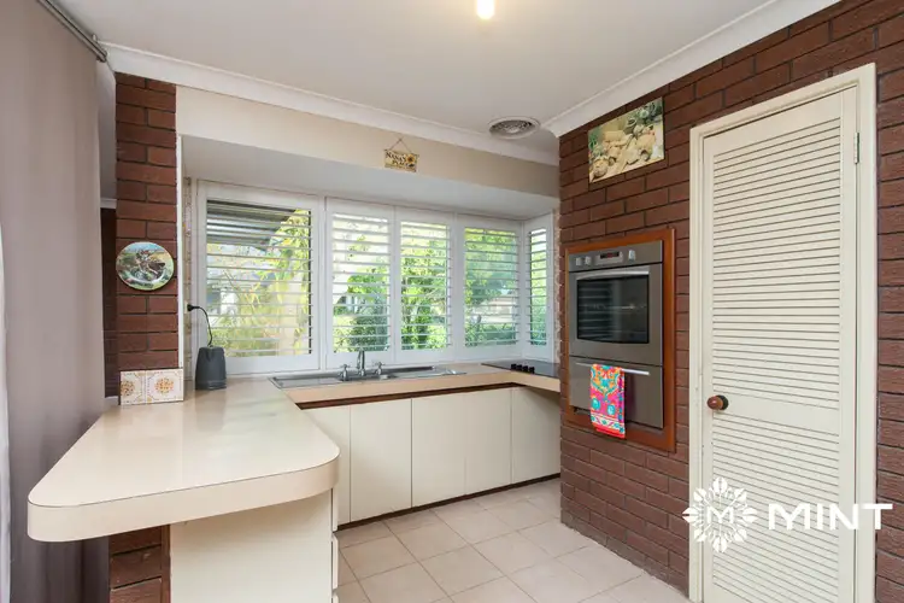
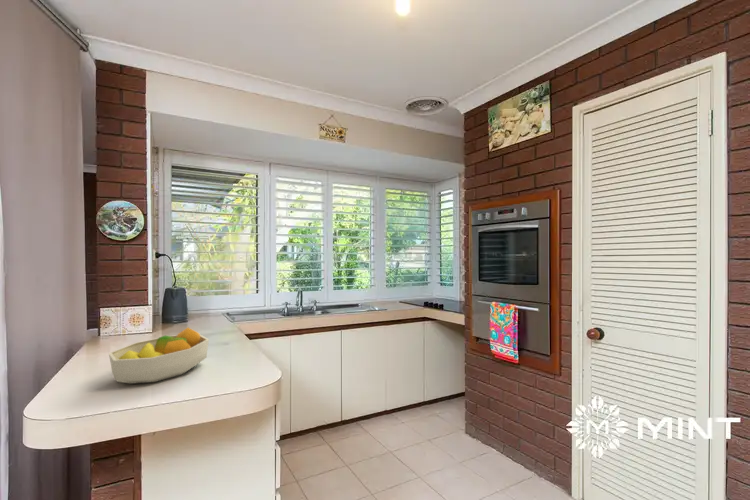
+ fruit bowl [108,327,210,385]
